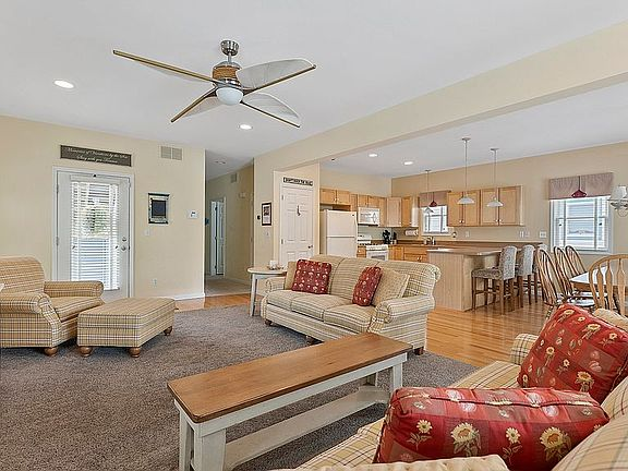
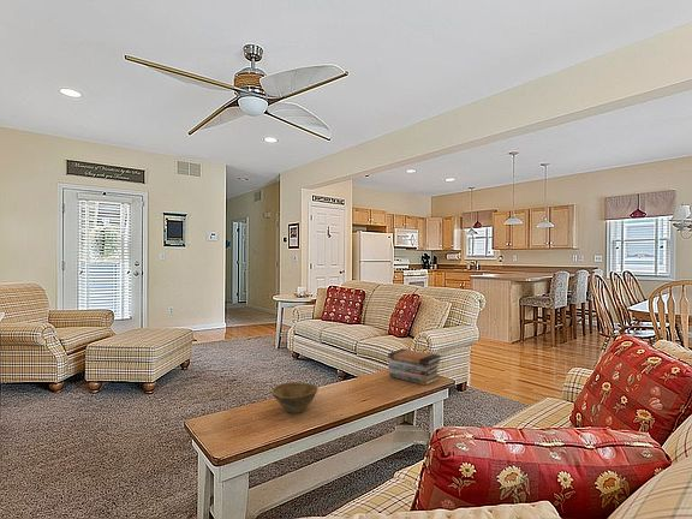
+ bowl [270,381,318,414]
+ book stack [387,347,442,387]
